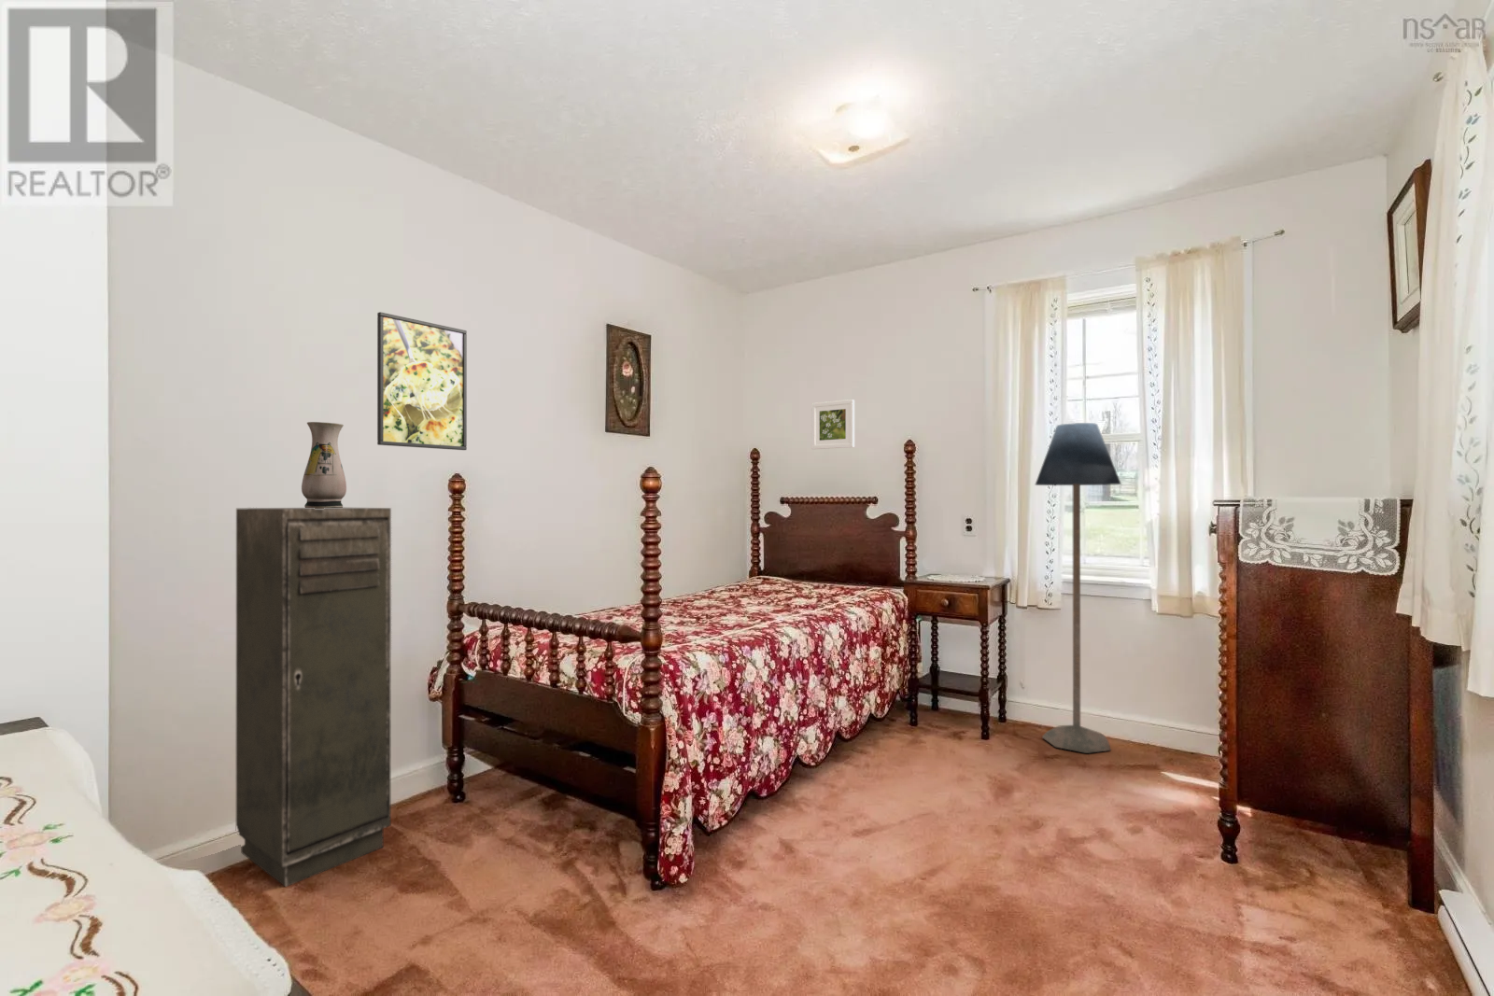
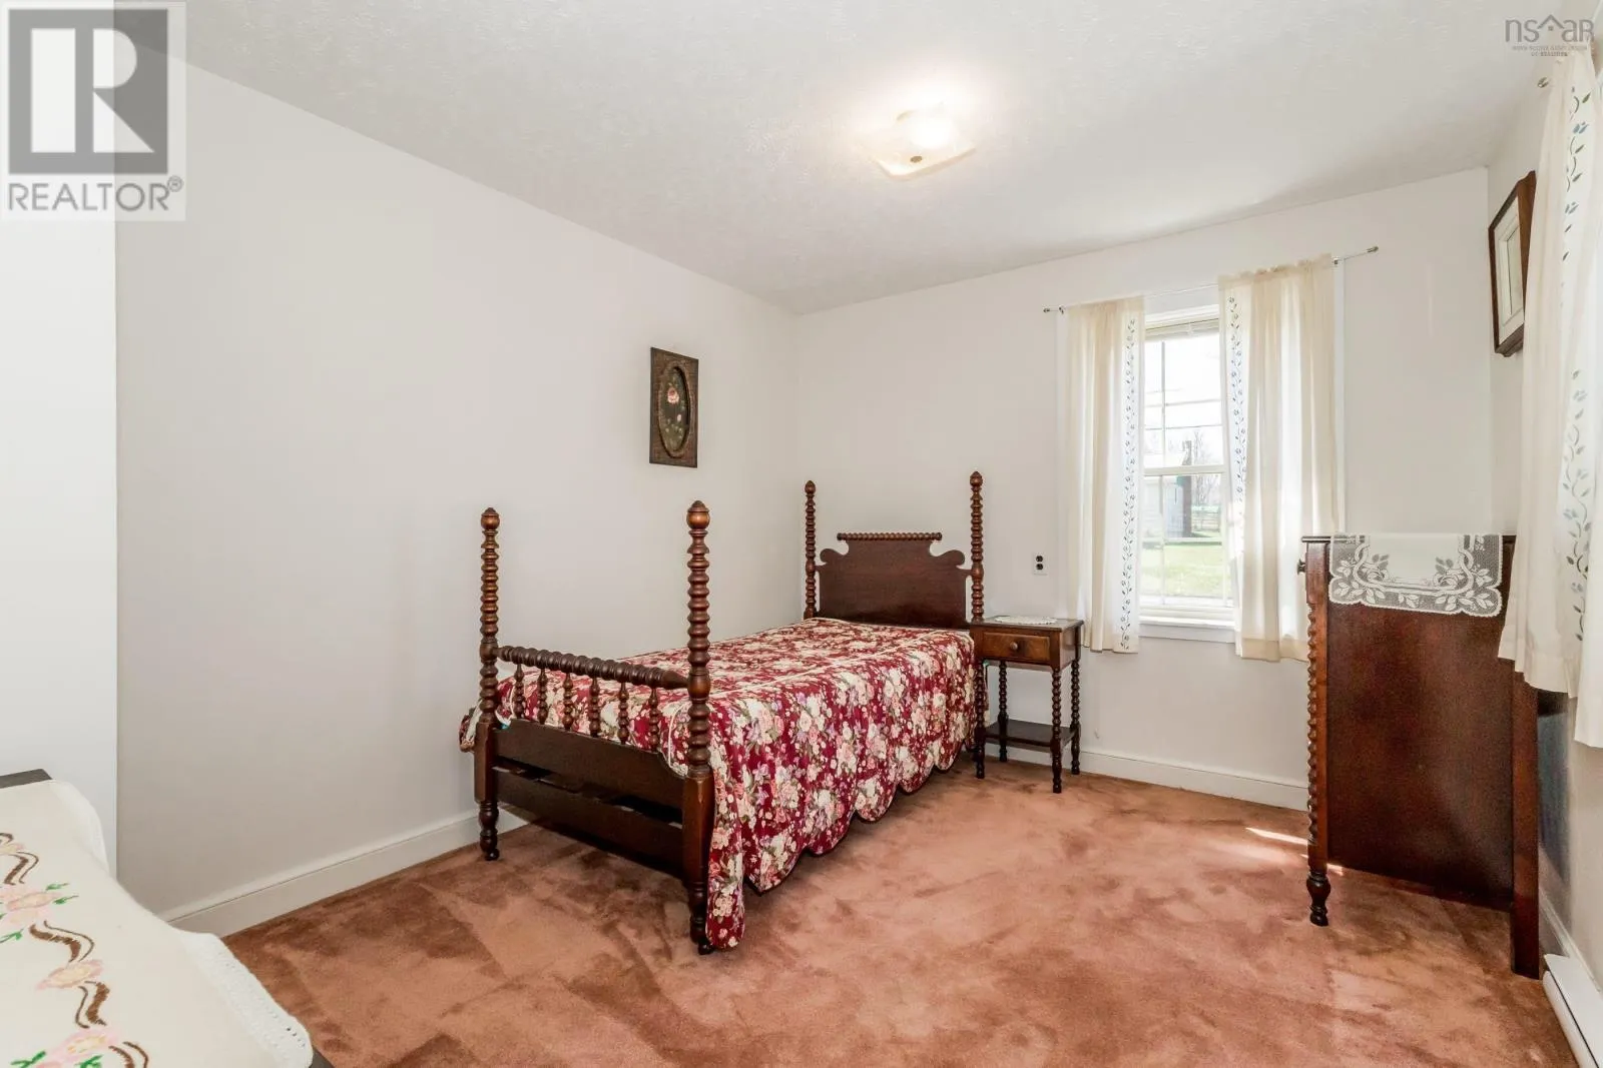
- floor lamp [1034,422,1123,755]
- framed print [811,399,855,450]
- storage cabinet [236,507,392,888]
- vase [300,421,347,509]
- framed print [377,311,468,451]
